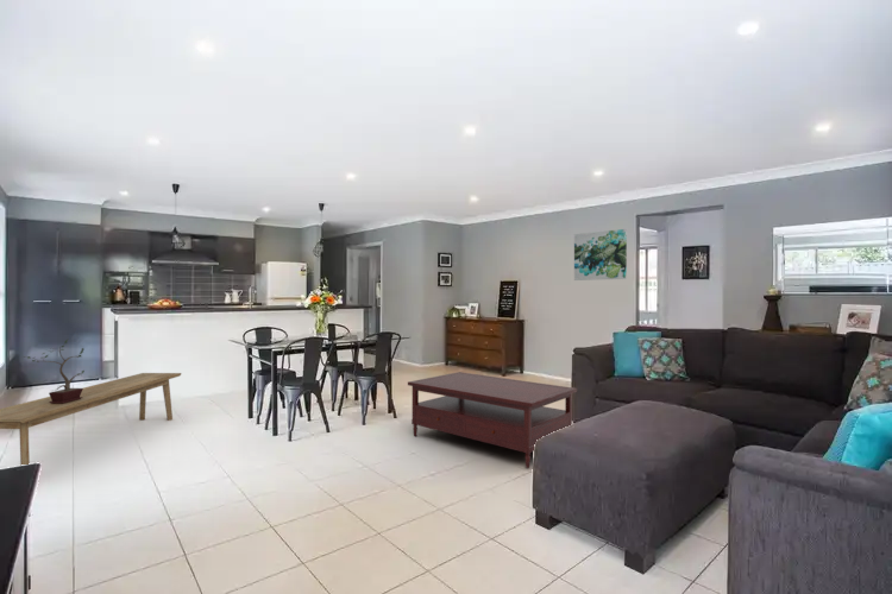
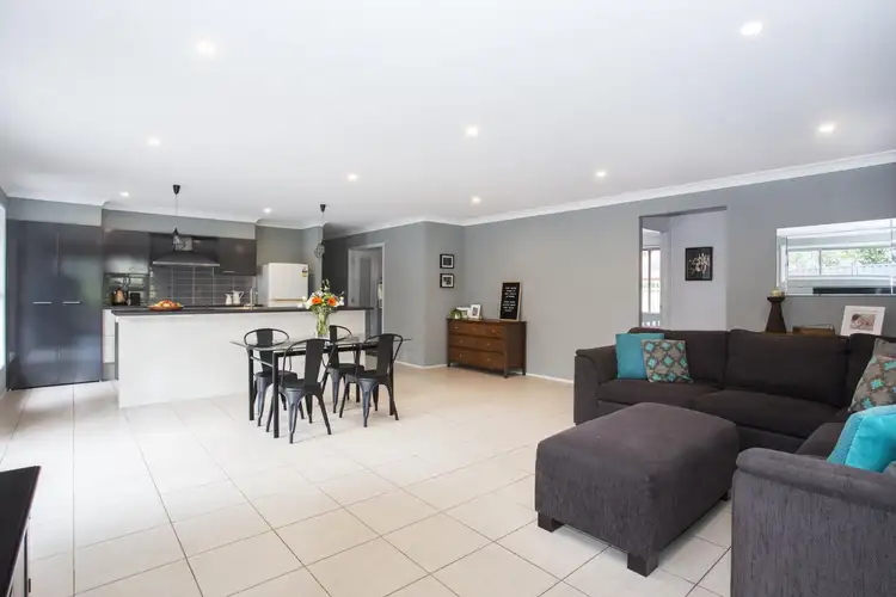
- wall art [573,228,628,282]
- potted plant [23,339,86,404]
- bench [0,372,182,467]
- coffee table [407,371,578,469]
